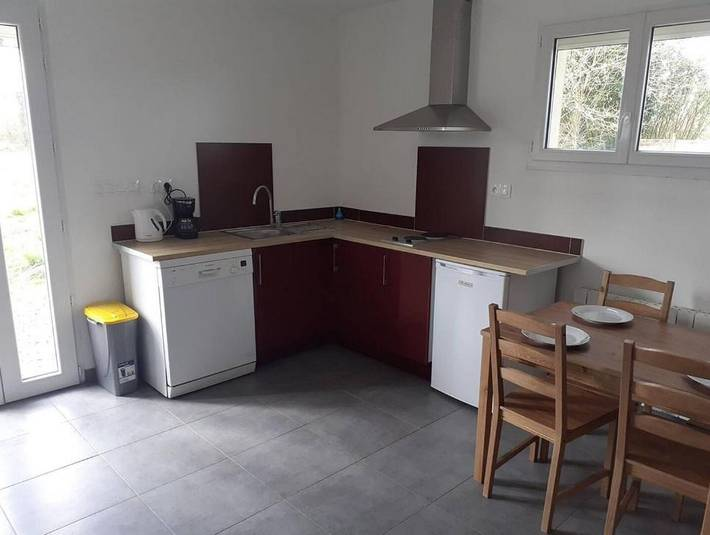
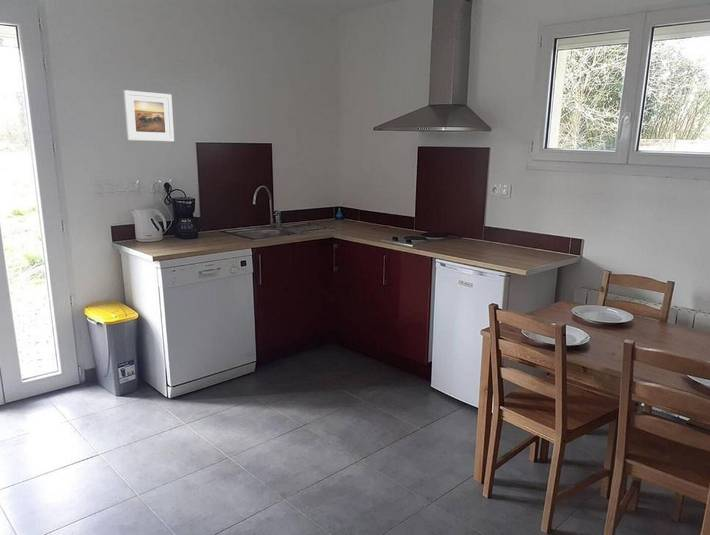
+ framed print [122,89,175,143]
